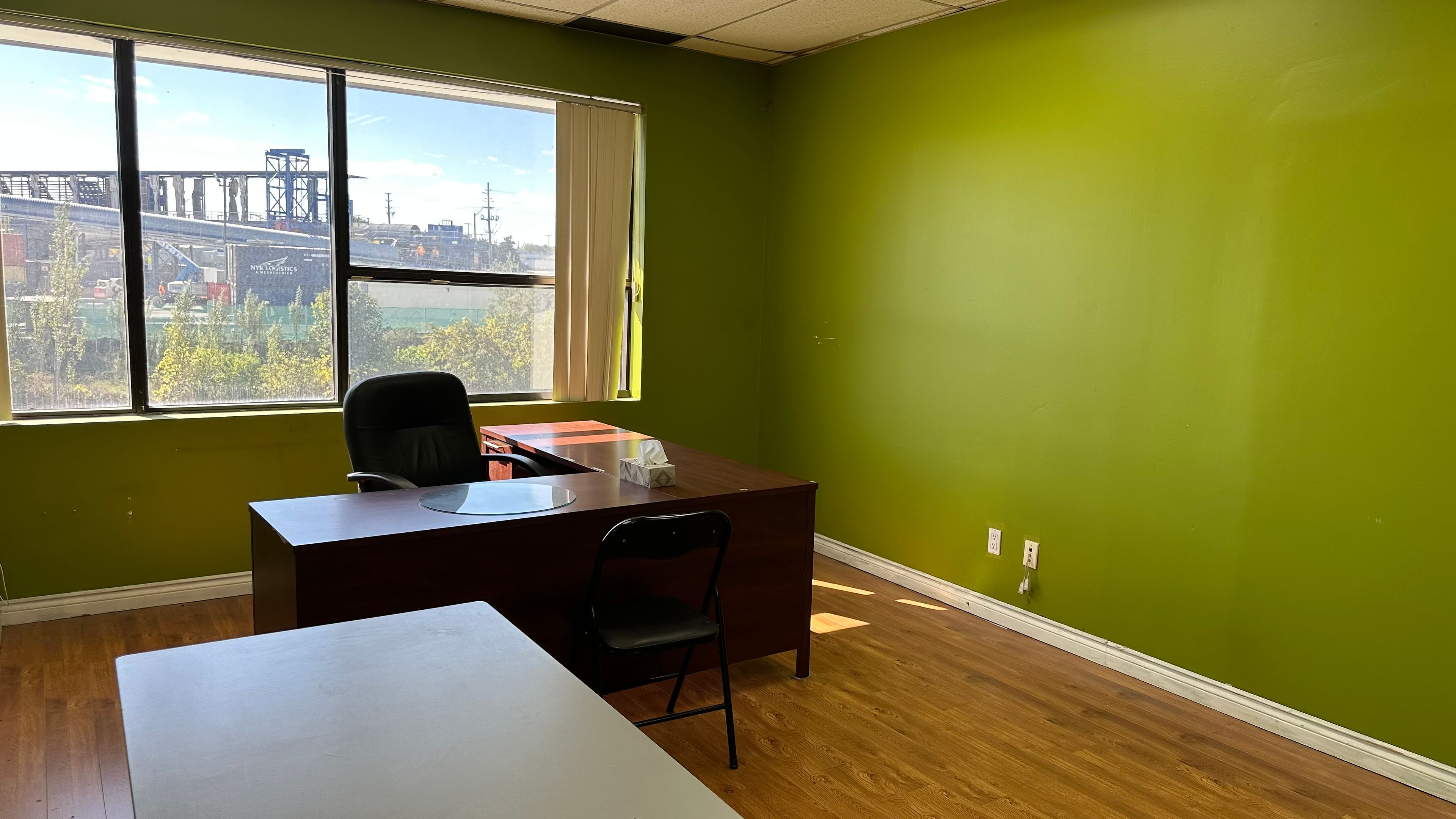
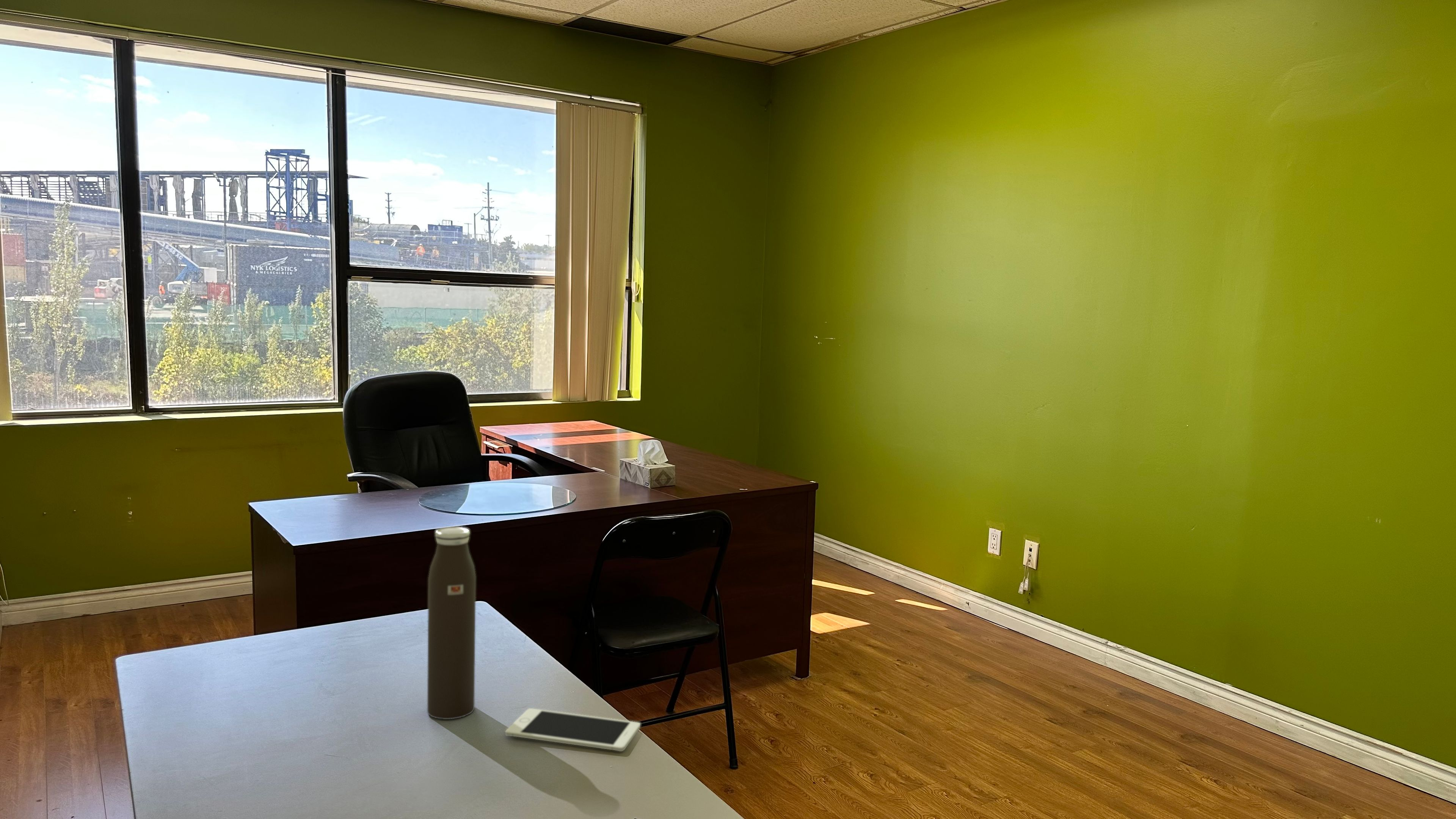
+ water bottle [427,527,476,720]
+ cell phone [505,708,641,752]
